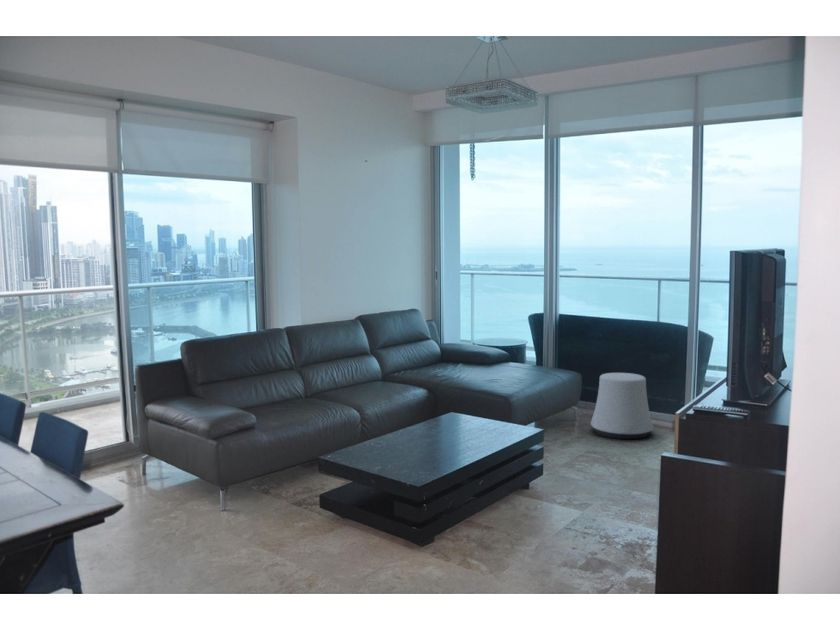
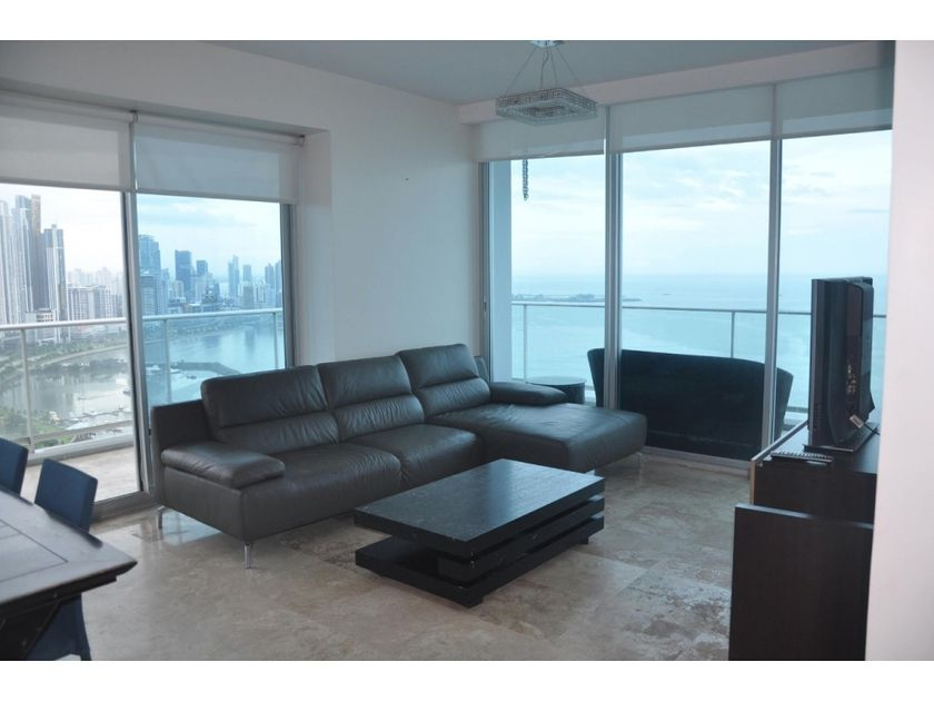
- stool [590,372,654,440]
